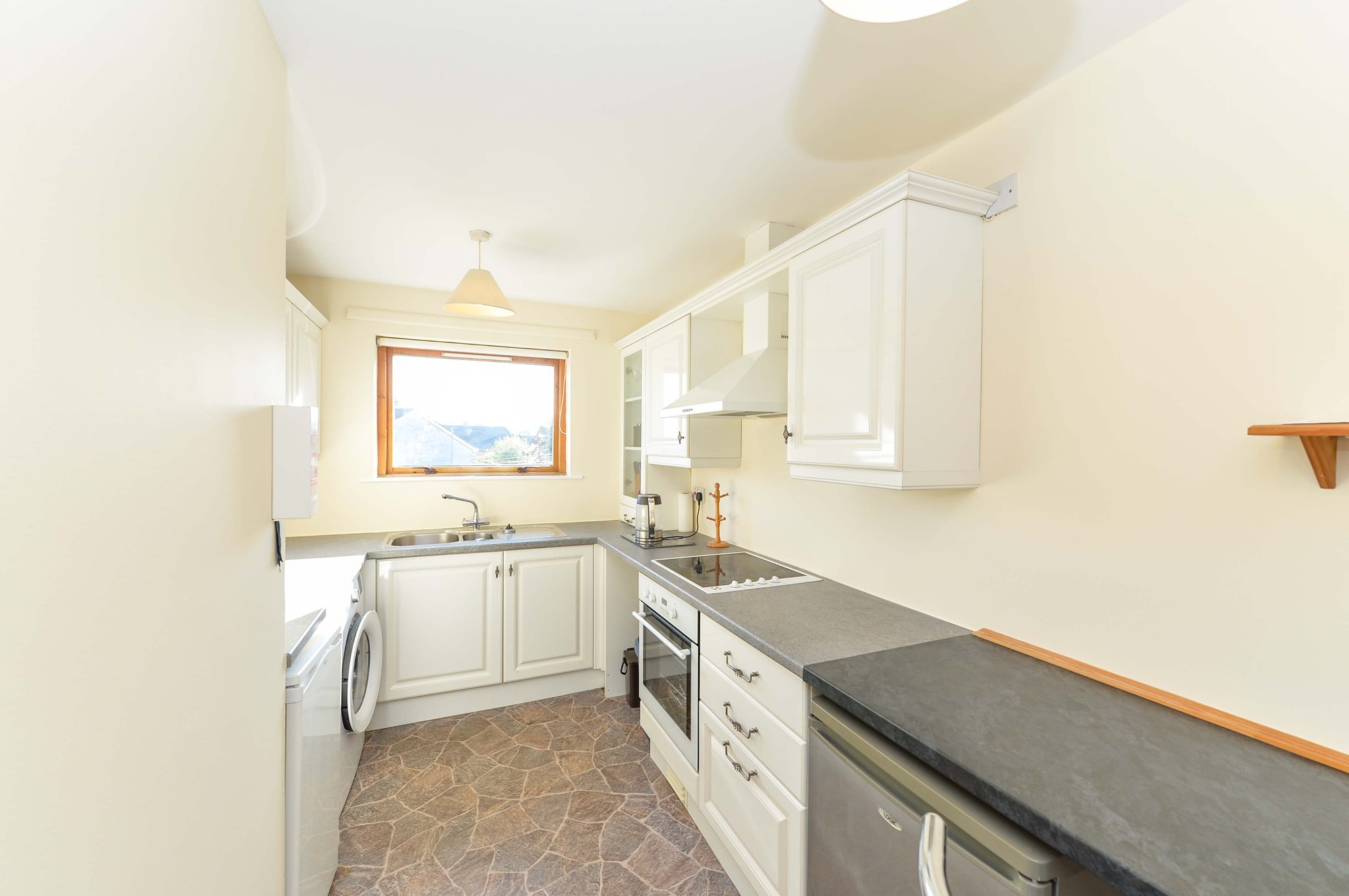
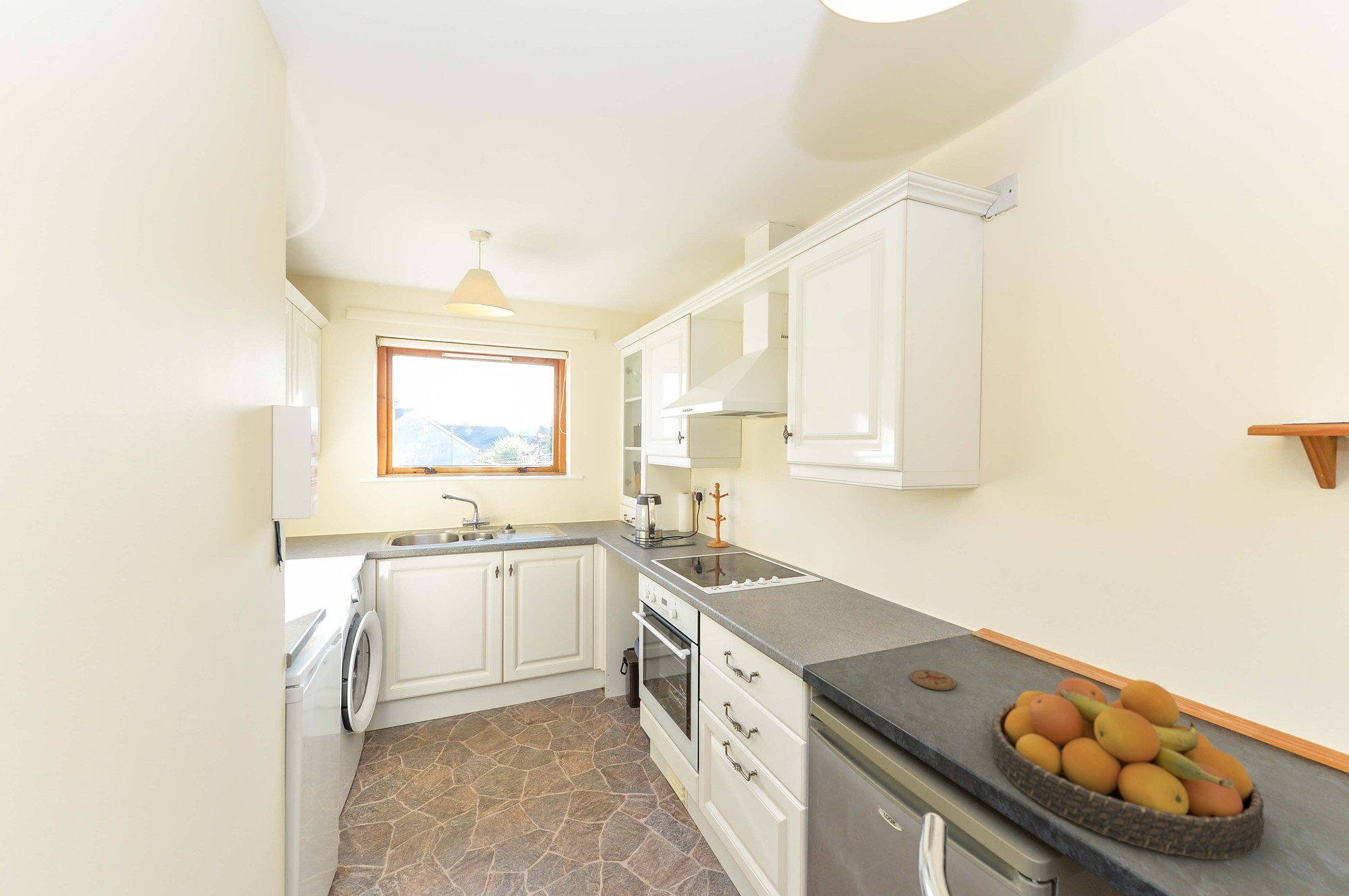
+ coaster [909,669,956,691]
+ fruit bowl [990,677,1265,860]
